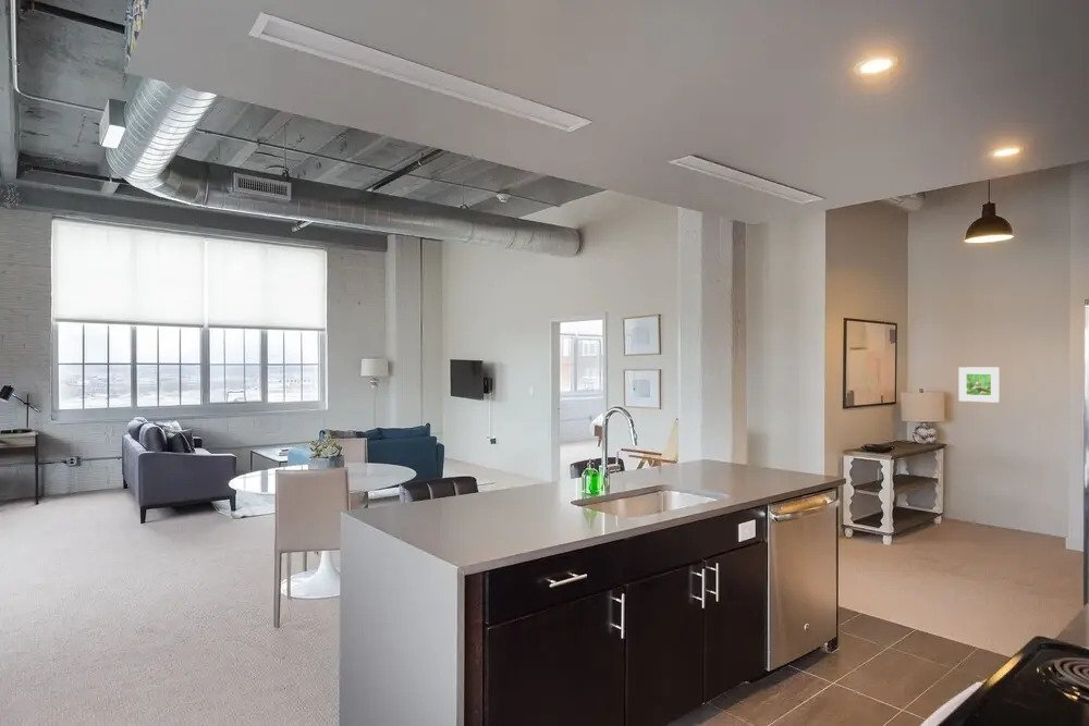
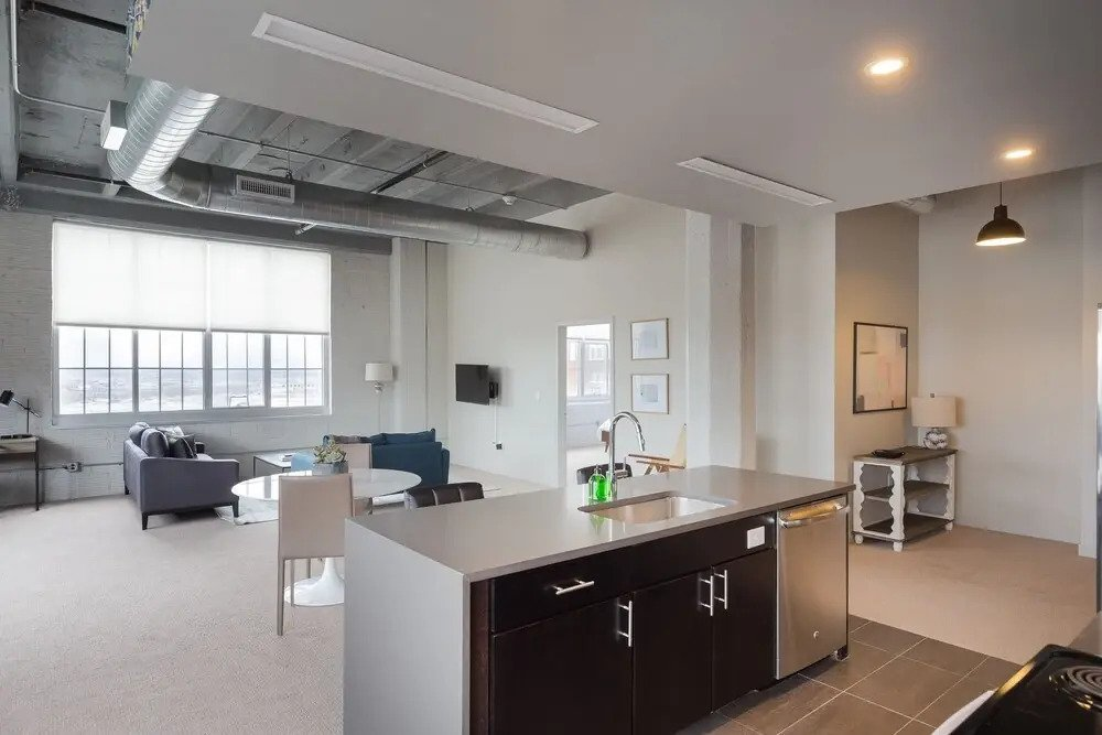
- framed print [958,366,1000,404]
